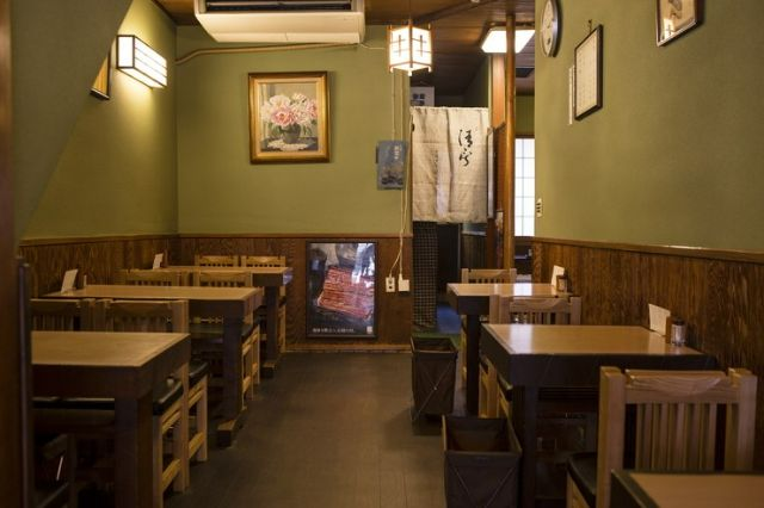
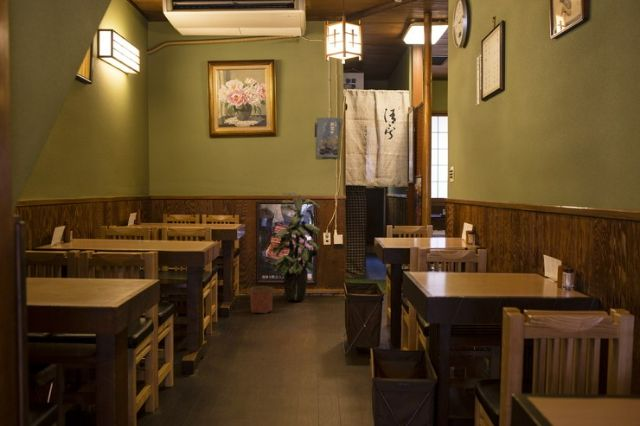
+ indoor plant [267,191,322,302]
+ planter [249,285,274,314]
